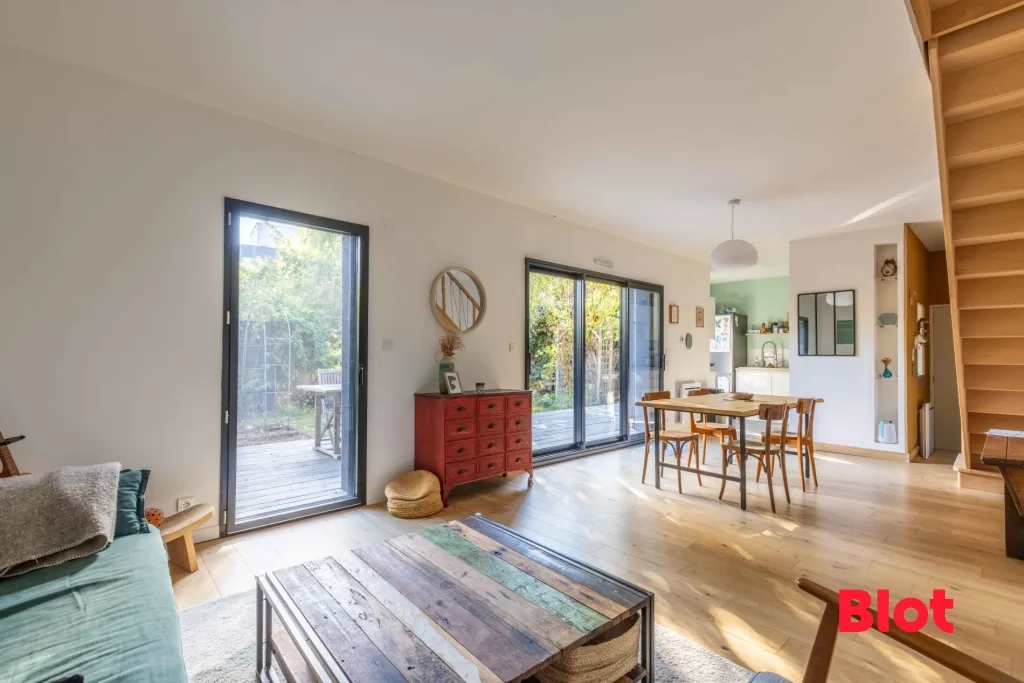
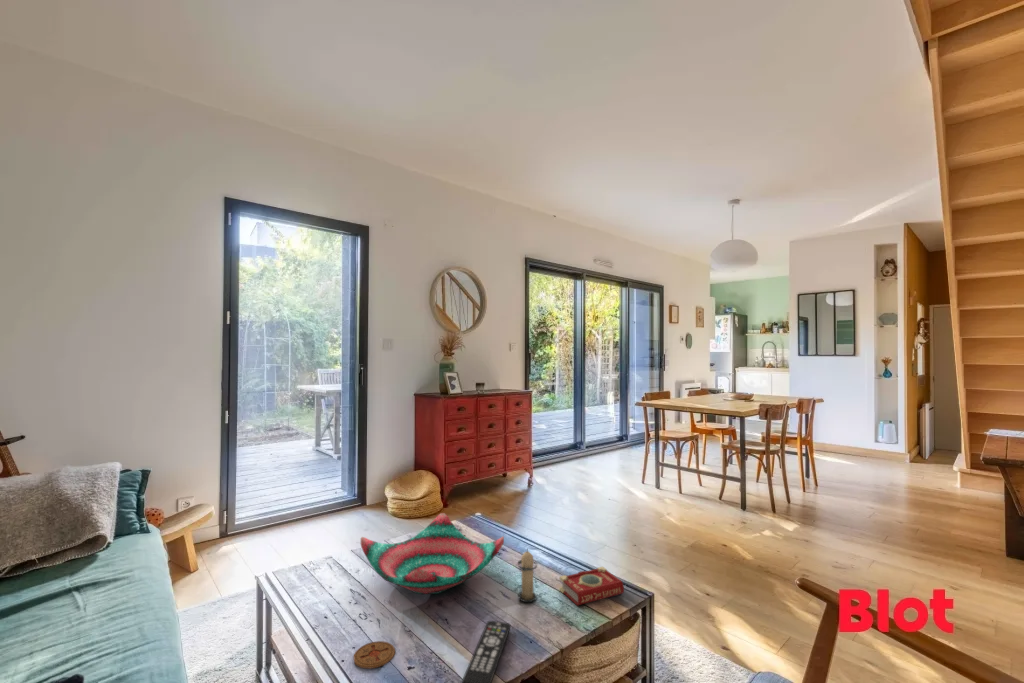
+ candle [516,547,538,603]
+ decorative bowl [360,512,505,595]
+ book [559,566,625,606]
+ coaster [353,640,396,670]
+ remote control [461,620,511,683]
